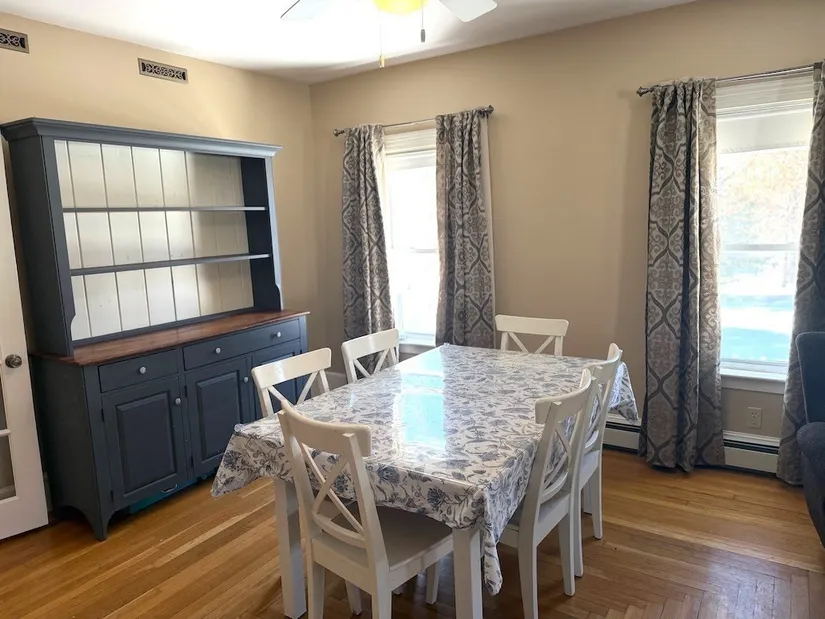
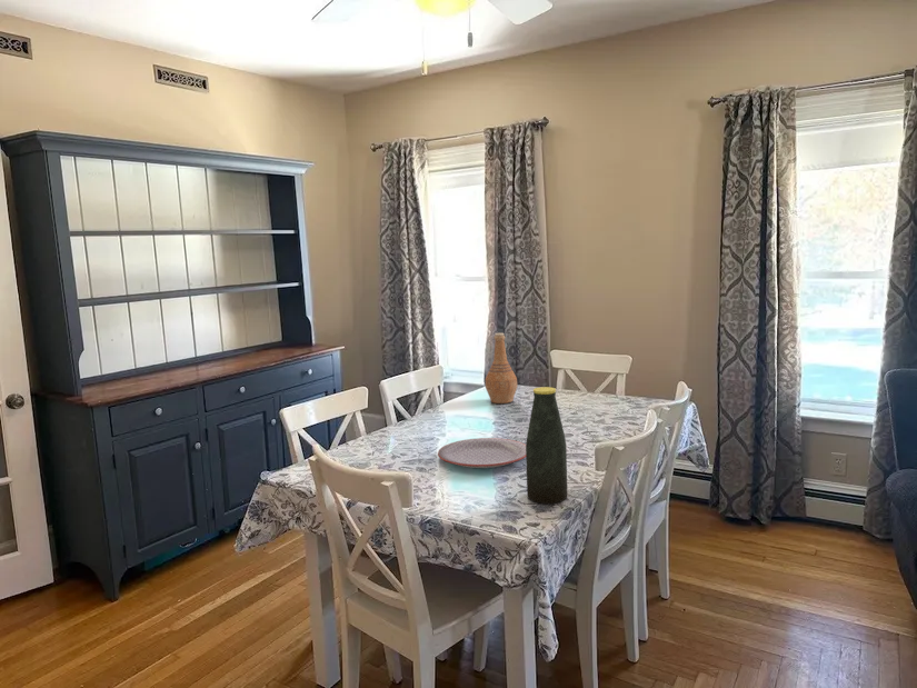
+ bottle [525,386,568,505]
+ vase [485,332,518,405]
+ plate [437,437,526,469]
